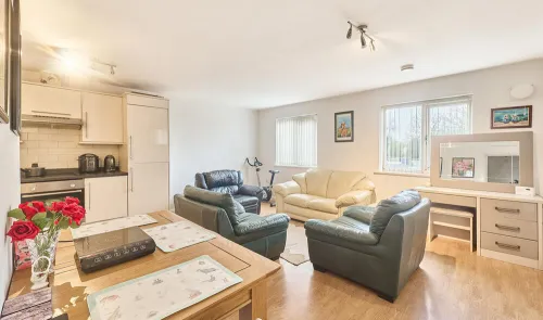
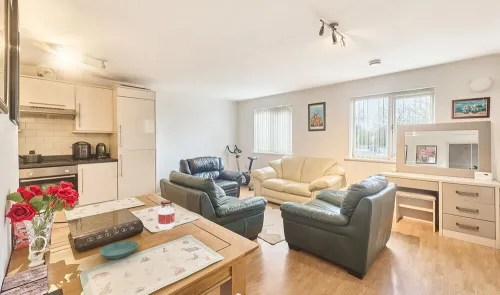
+ saucer [98,240,139,260]
+ jar [157,199,176,231]
